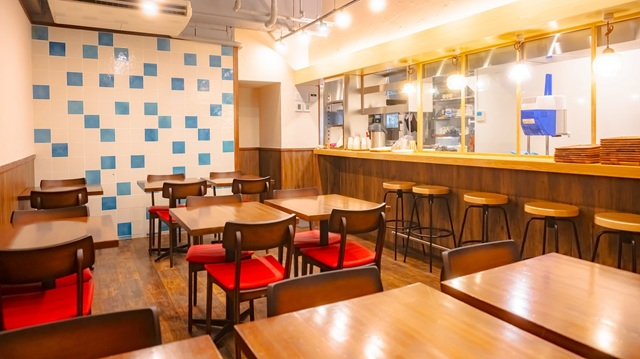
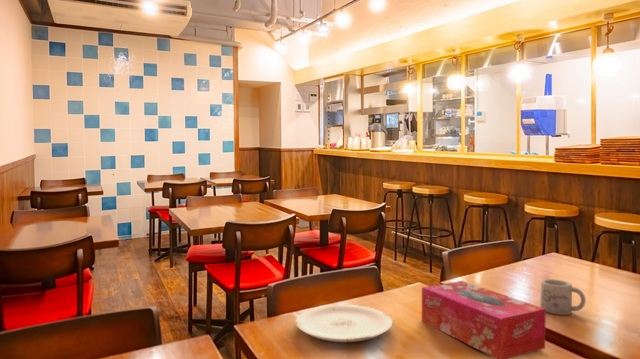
+ tissue box [421,280,547,359]
+ plate [294,304,393,343]
+ mug [540,278,587,316]
